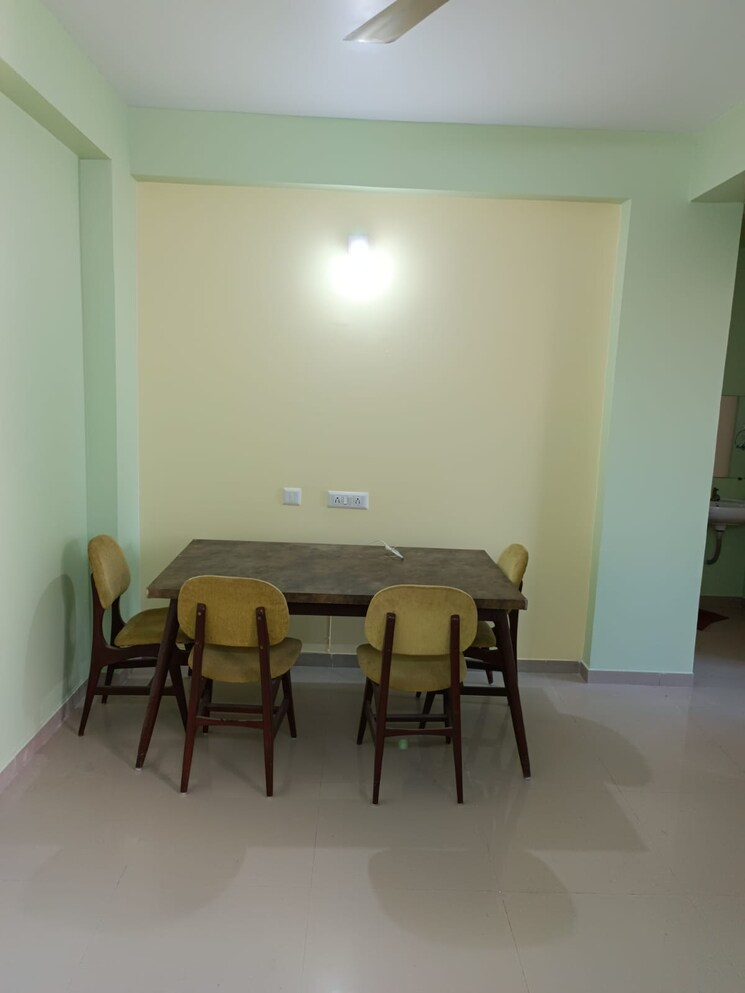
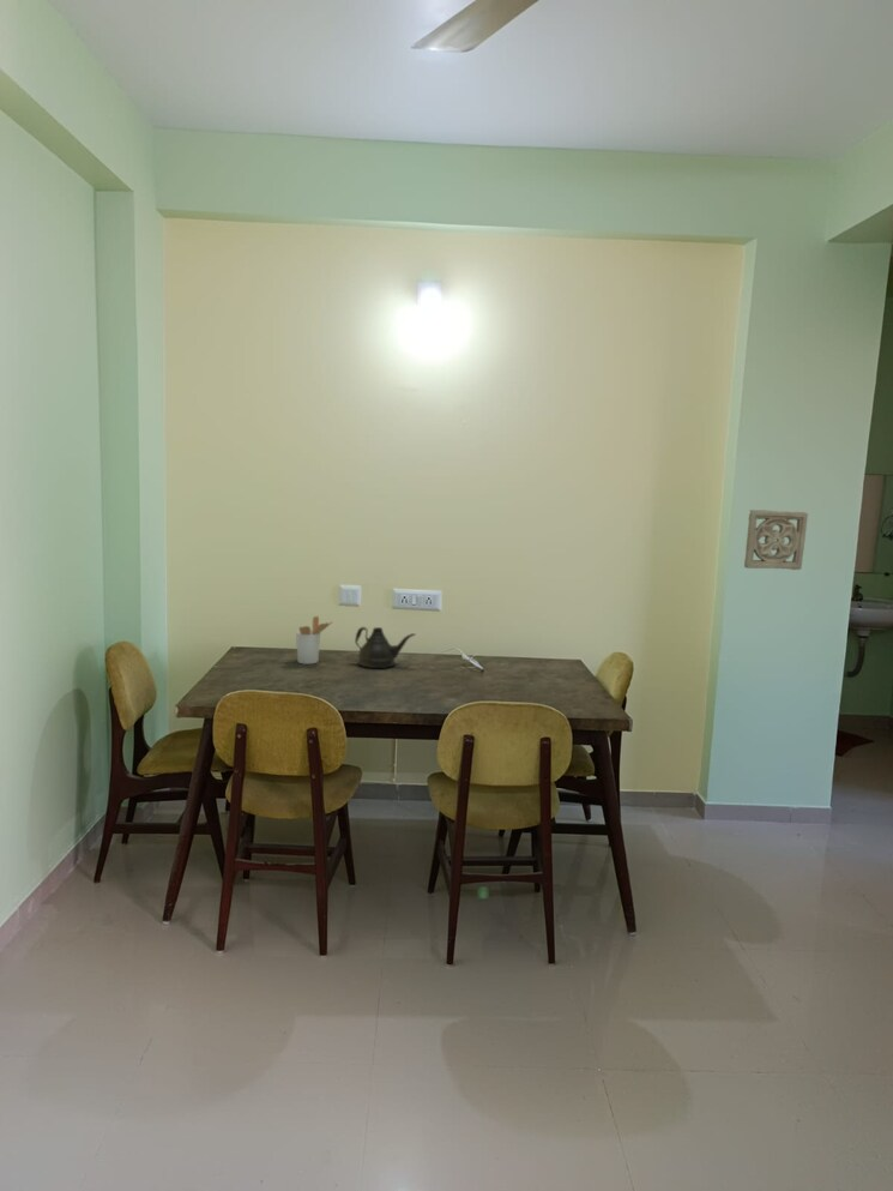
+ utensil holder [295,615,333,666]
+ teapot [354,626,416,669]
+ wall ornament [743,509,809,571]
